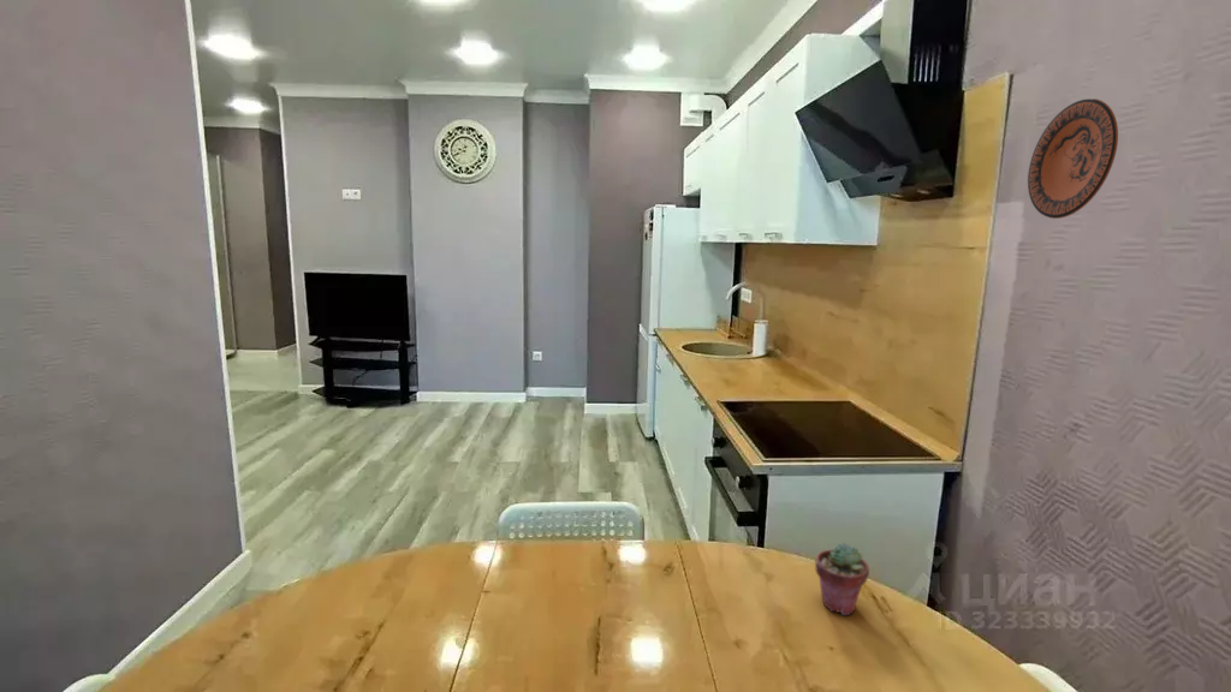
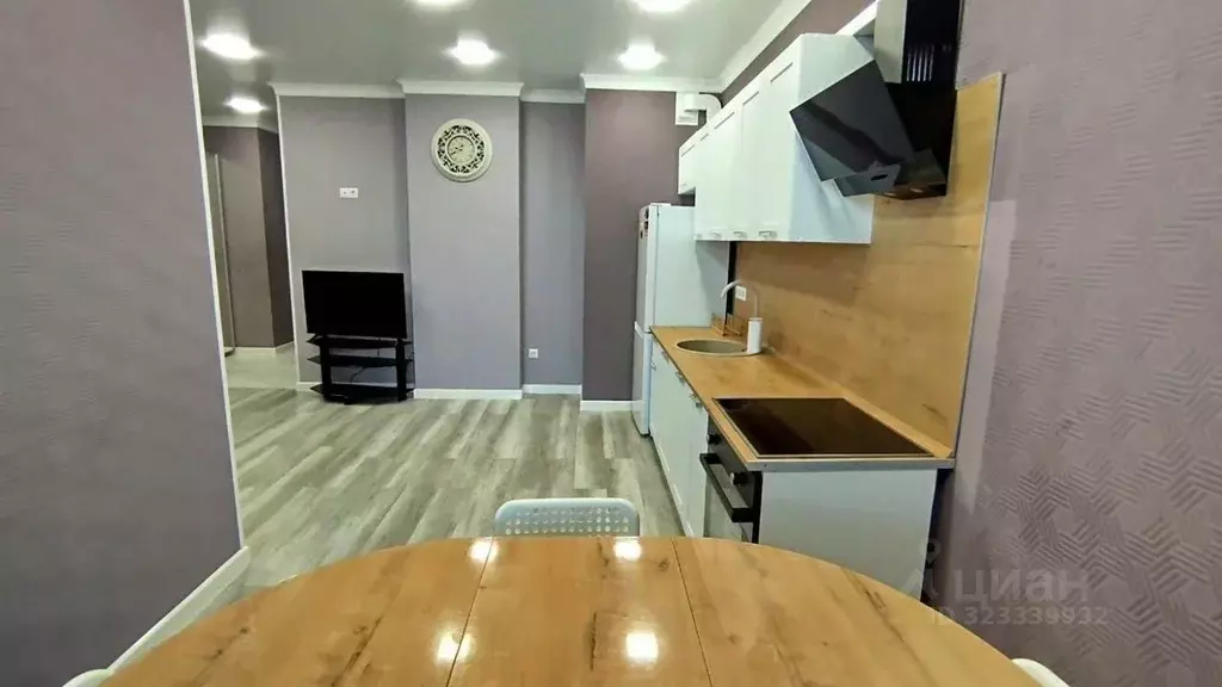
- decorative plate [1027,97,1119,220]
- potted succulent [814,542,870,616]
